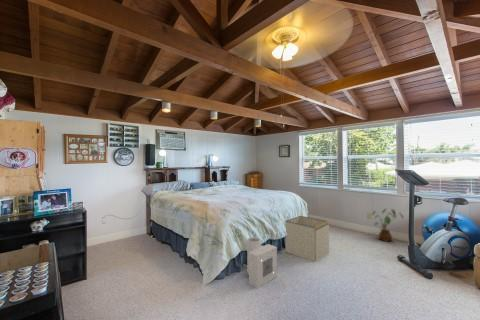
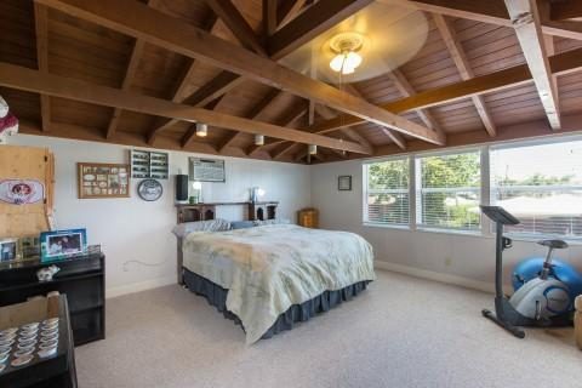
- storage bin [284,215,330,263]
- house plant [371,207,405,242]
- air purifier [242,236,278,289]
